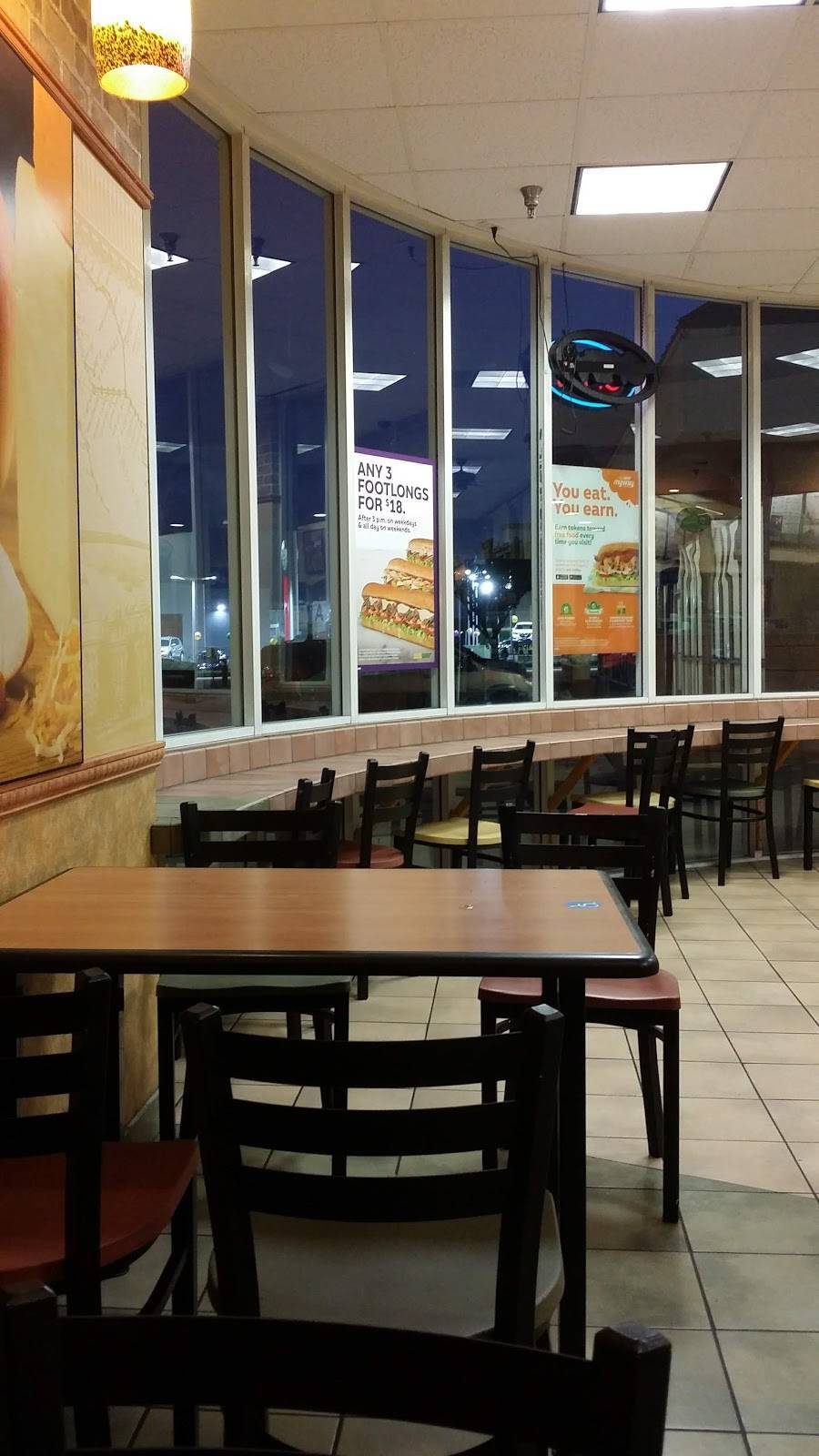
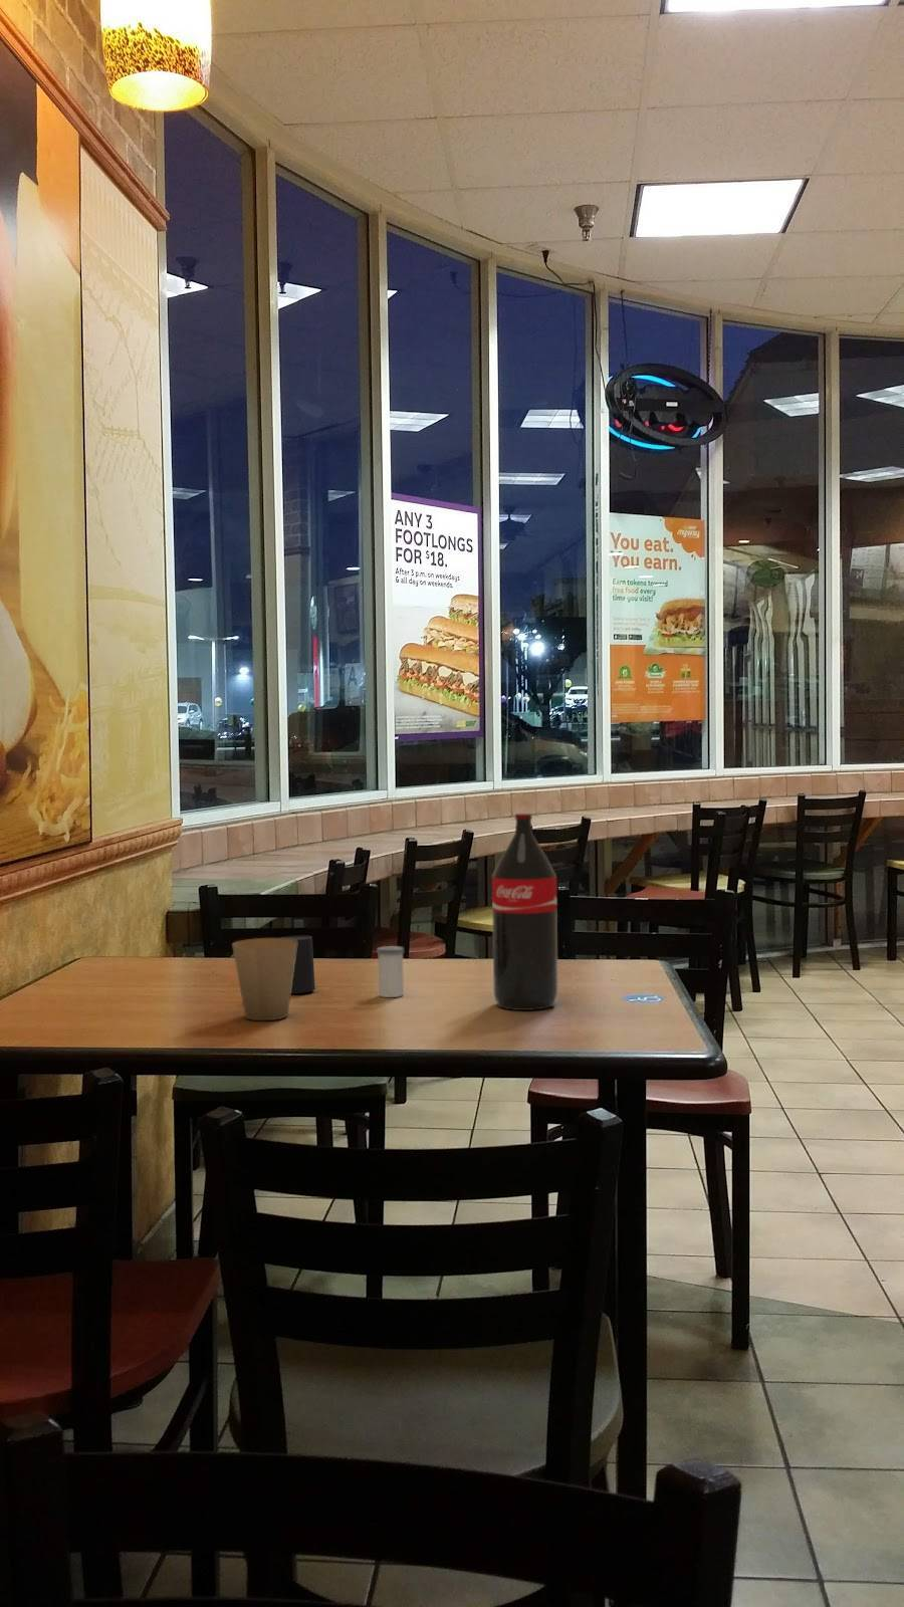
+ salt shaker [375,945,405,999]
+ cup [280,934,317,994]
+ soda bottle [491,812,559,1011]
+ paper cup [231,937,297,1021]
